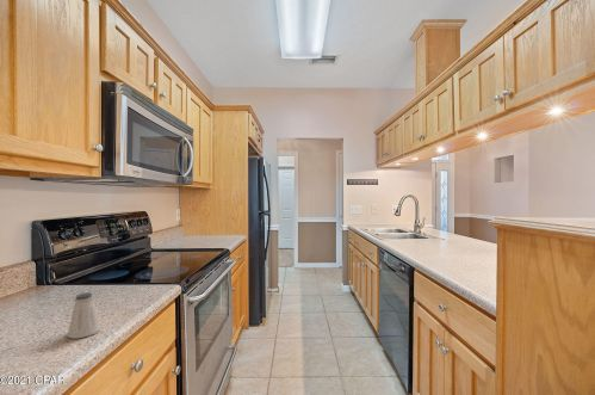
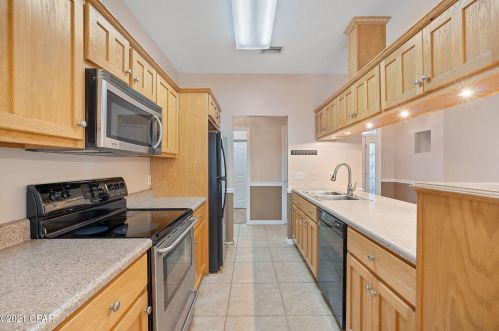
- saltshaker [66,291,101,340]
